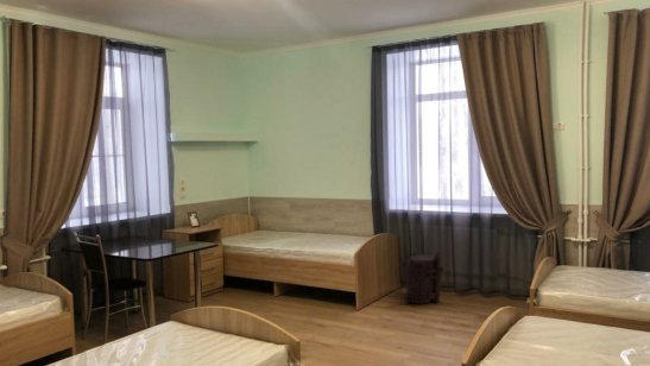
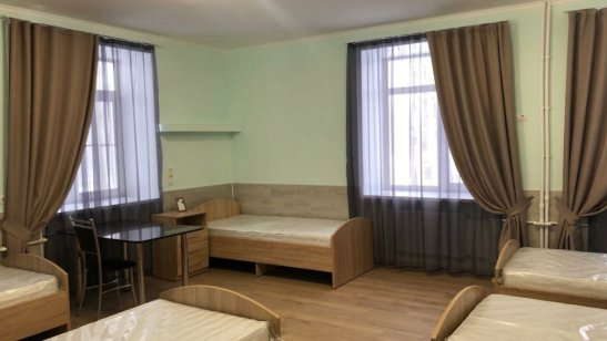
- backpack [393,251,444,305]
